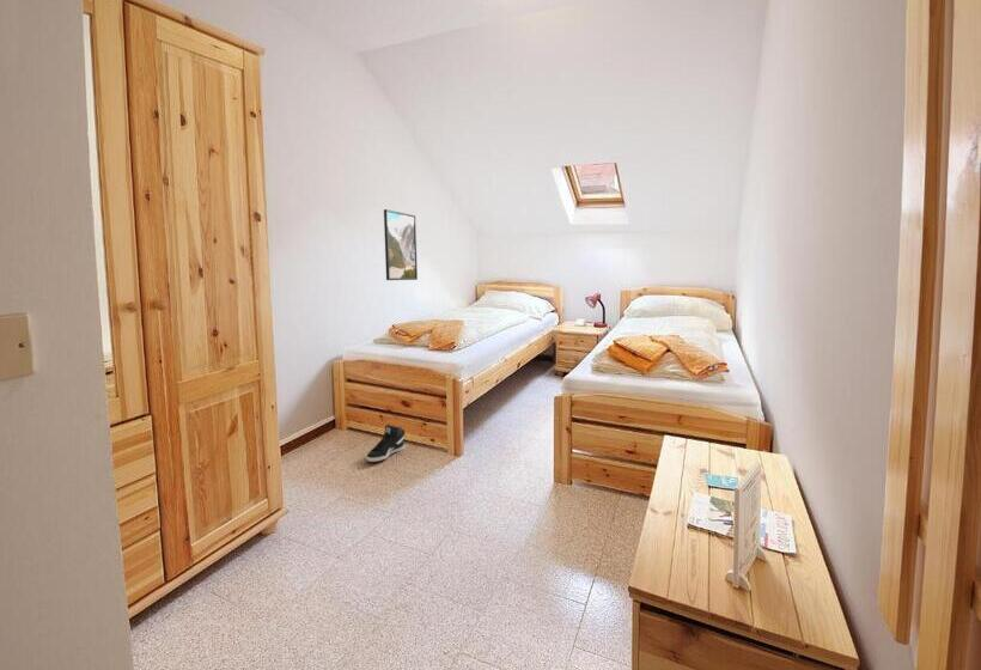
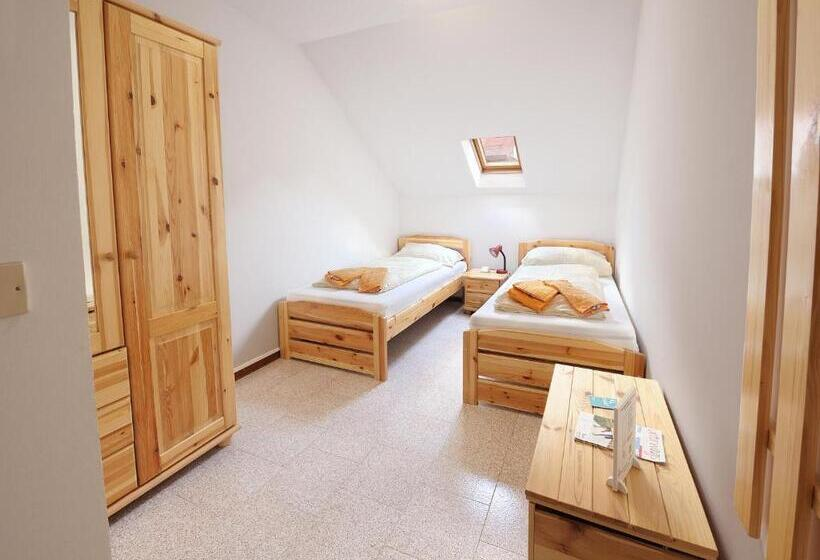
- sneaker [365,424,406,463]
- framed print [383,208,419,281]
